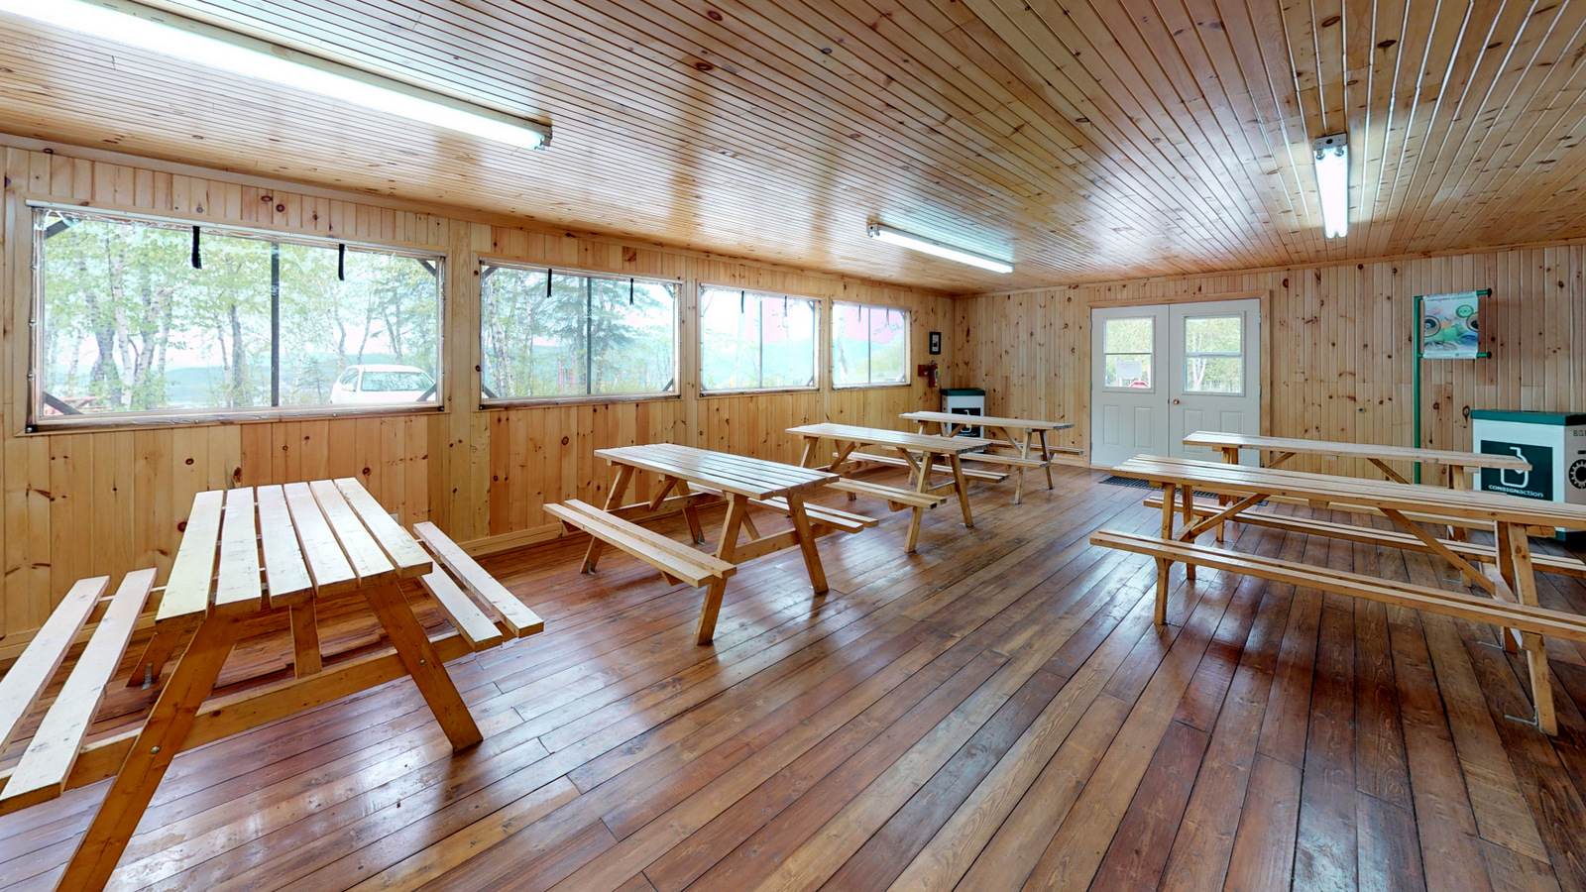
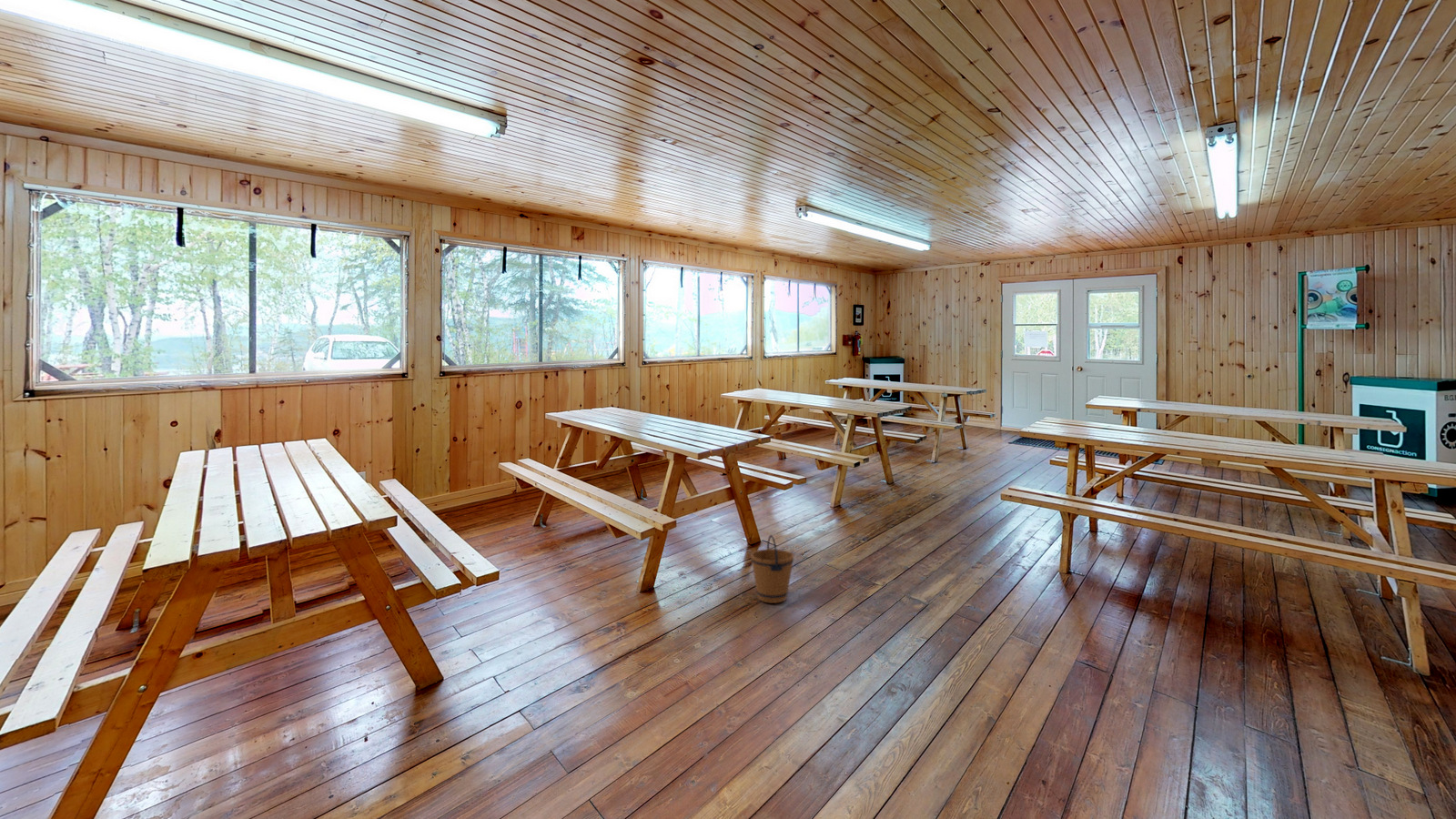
+ bucket [750,534,794,604]
